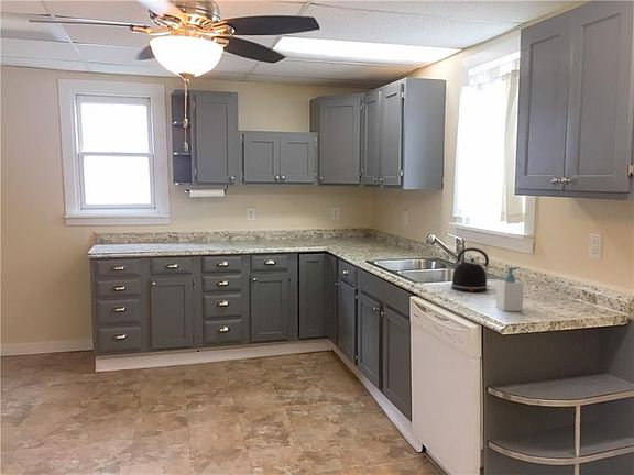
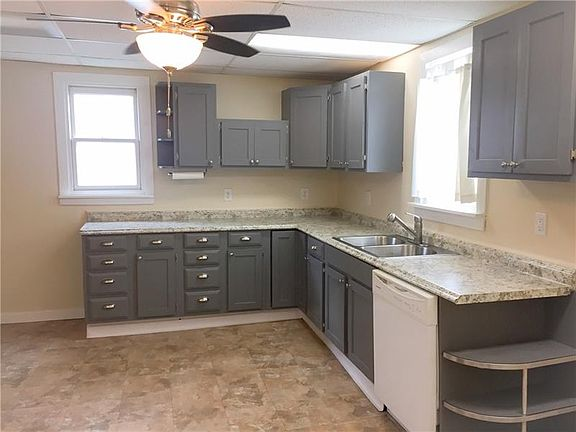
- kettle [449,246,491,292]
- soap bottle [495,266,524,312]
